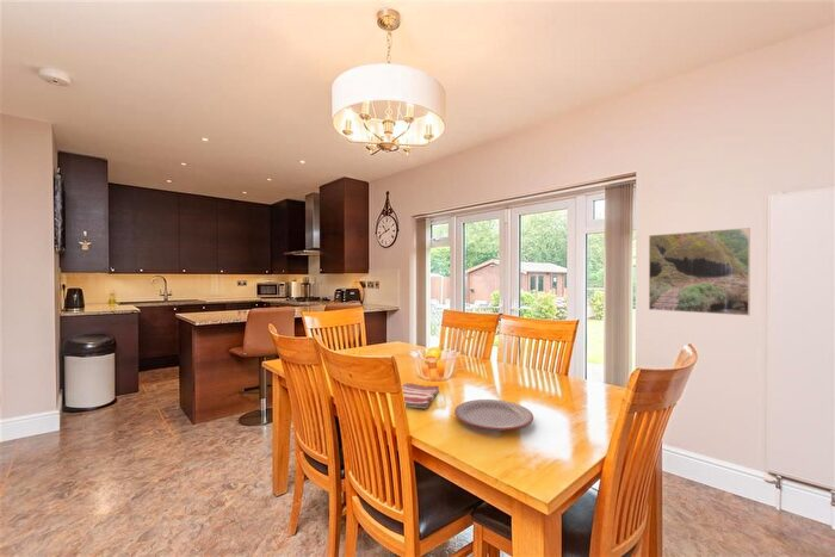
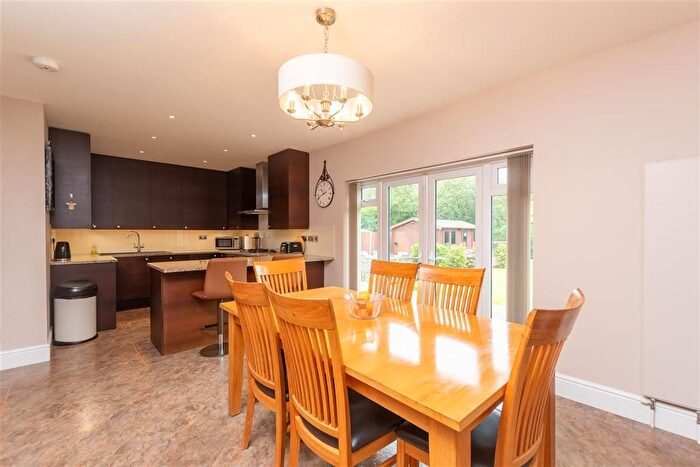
- dish towel [401,382,440,410]
- plate [453,398,534,432]
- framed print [648,227,752,317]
